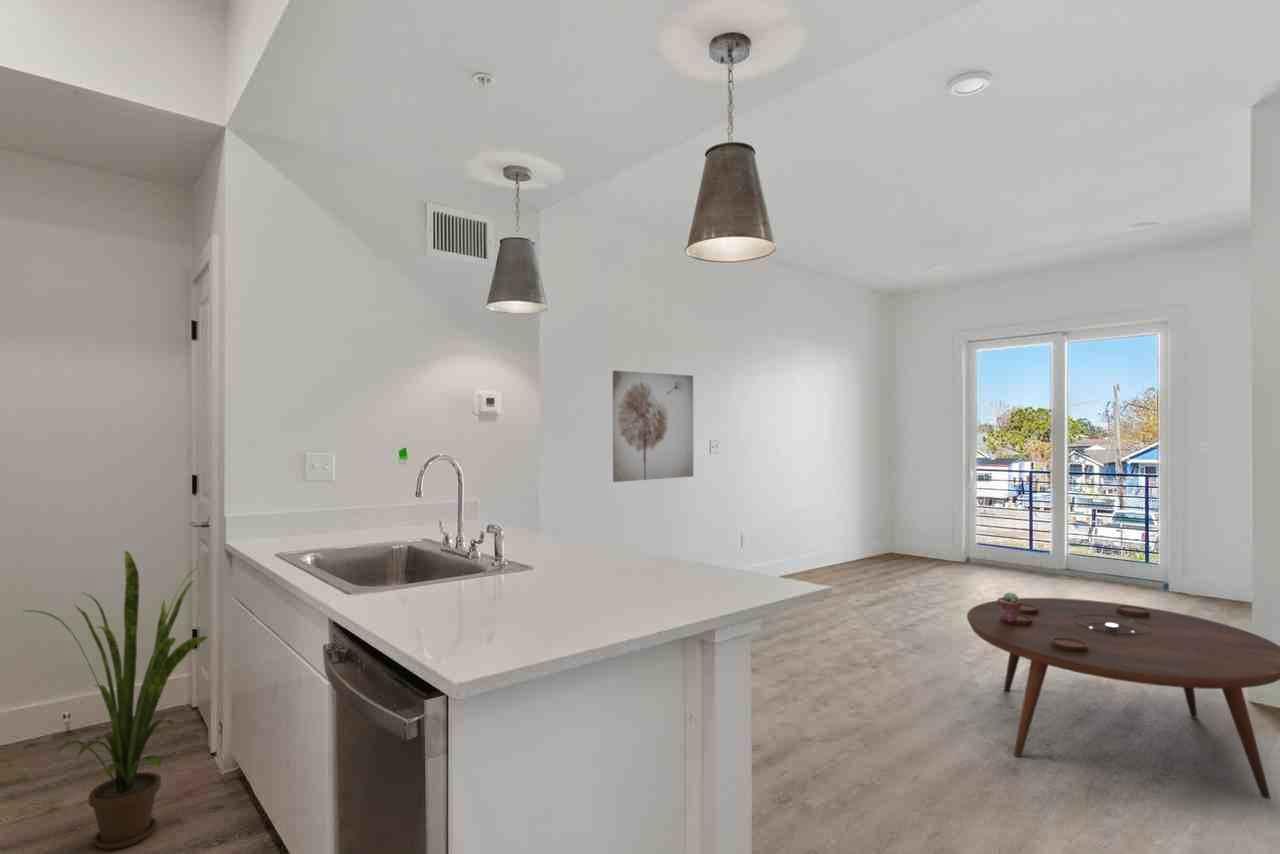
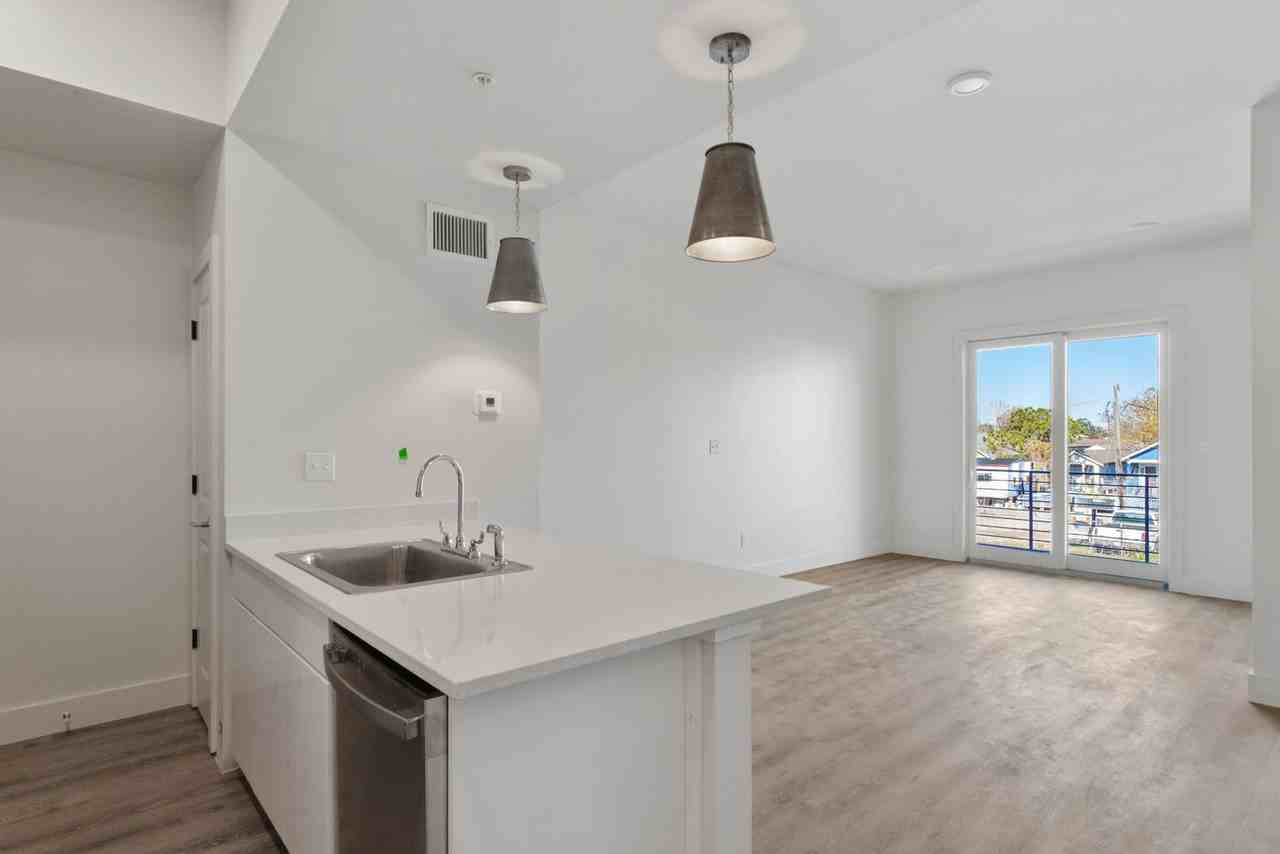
- house plant [24,550,208,850]
- coffee table [966,597,1280,800]
- wall art [612,370,694,483]
- potted succulent [996,591,1021,621]
